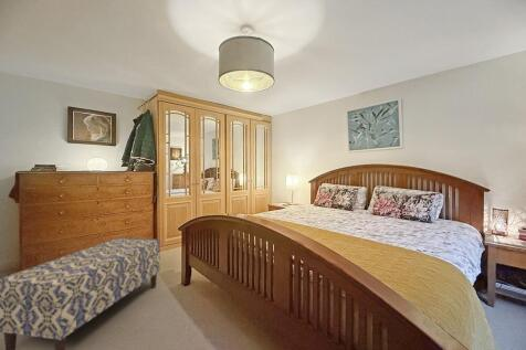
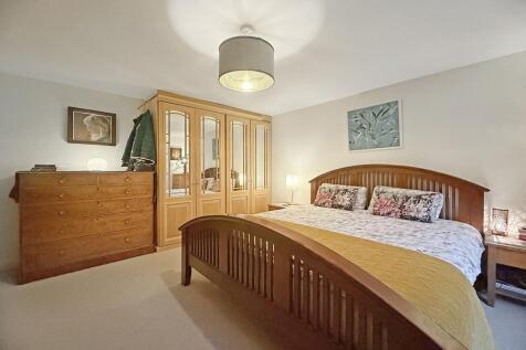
- bench [0,236,161,350]
